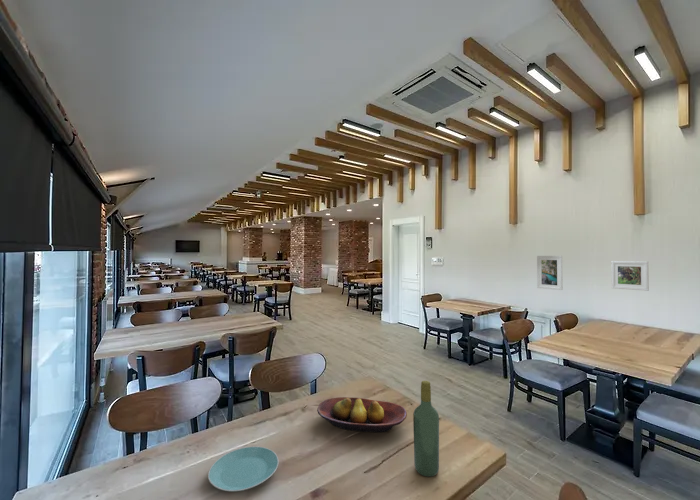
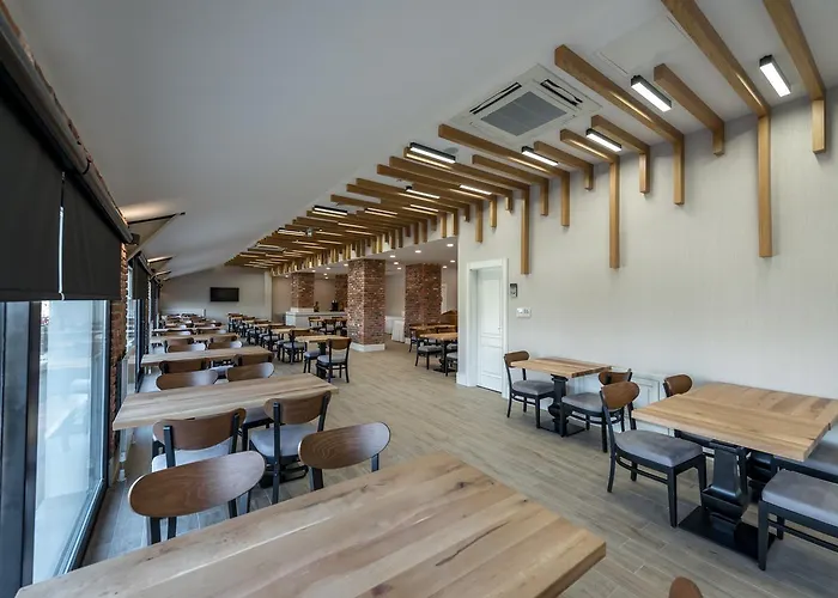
- plate [207,446,280,493]
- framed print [536,255,564,291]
- wine bottle [412,380,440,478]
- fruit bowl [316,396,408,433]
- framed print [610,260,650,292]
